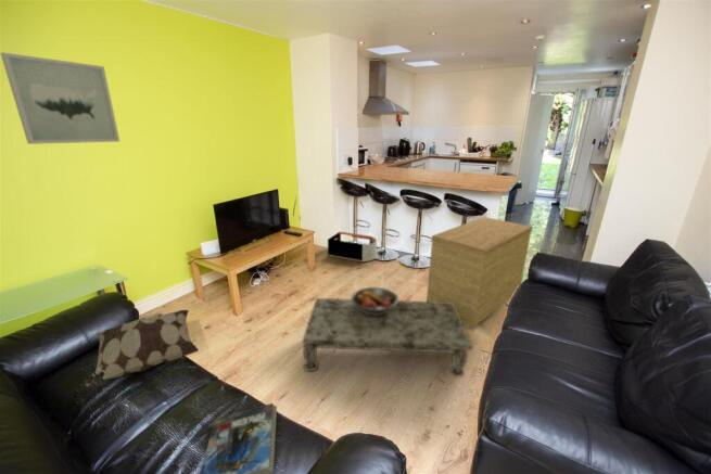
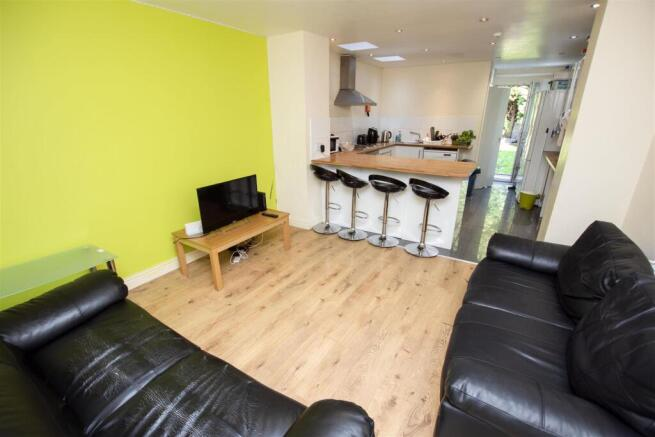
- side table [426,216,534,331]
- decorative pillow [80,309,200,390]
- wall art [0,51,122,145]
- storage bin [327,230,378,264]
- coffee table [302,297,474,379]
- fruit bowl [351,286,399,316]
- magazine [200,402,278,474]
